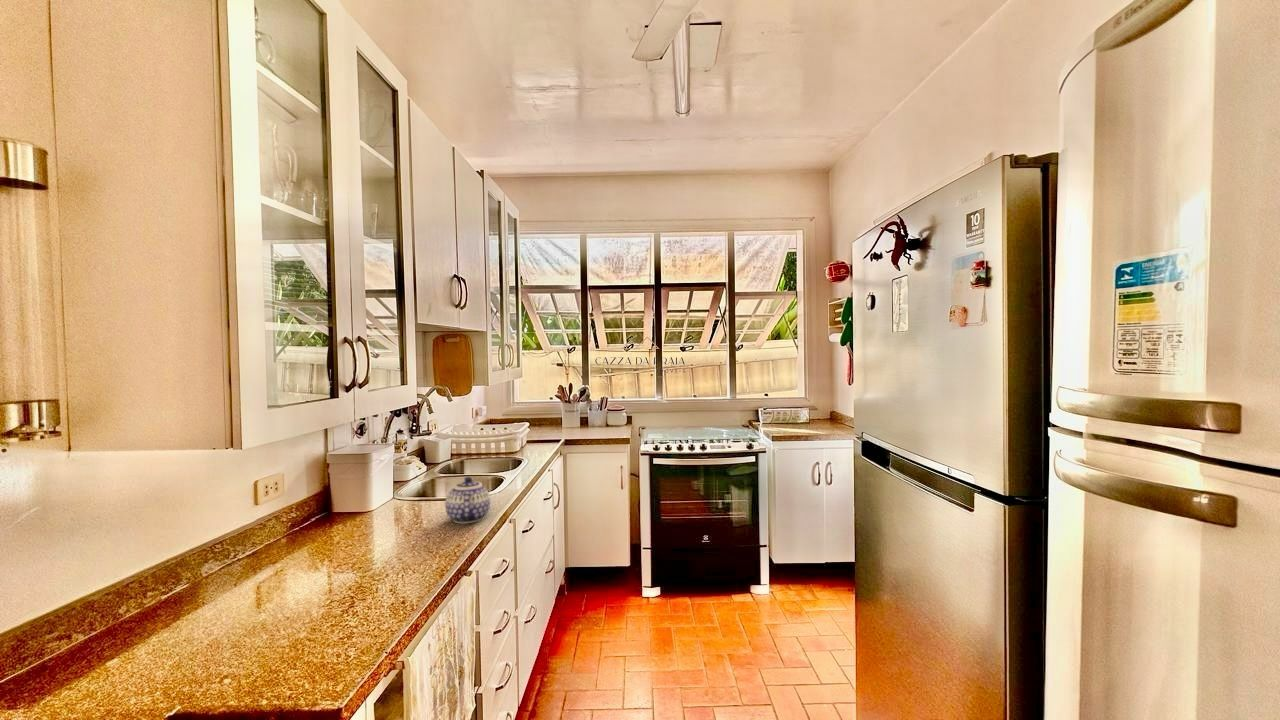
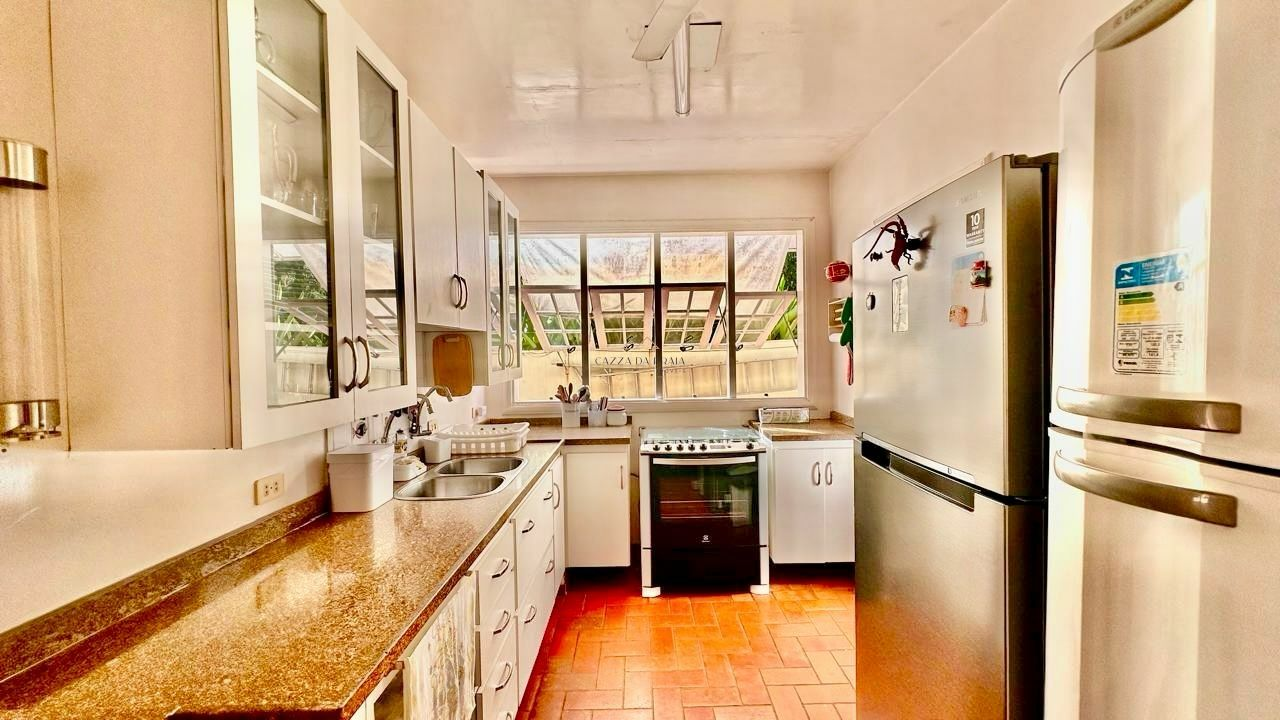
- teapot [444,476,491,524]
